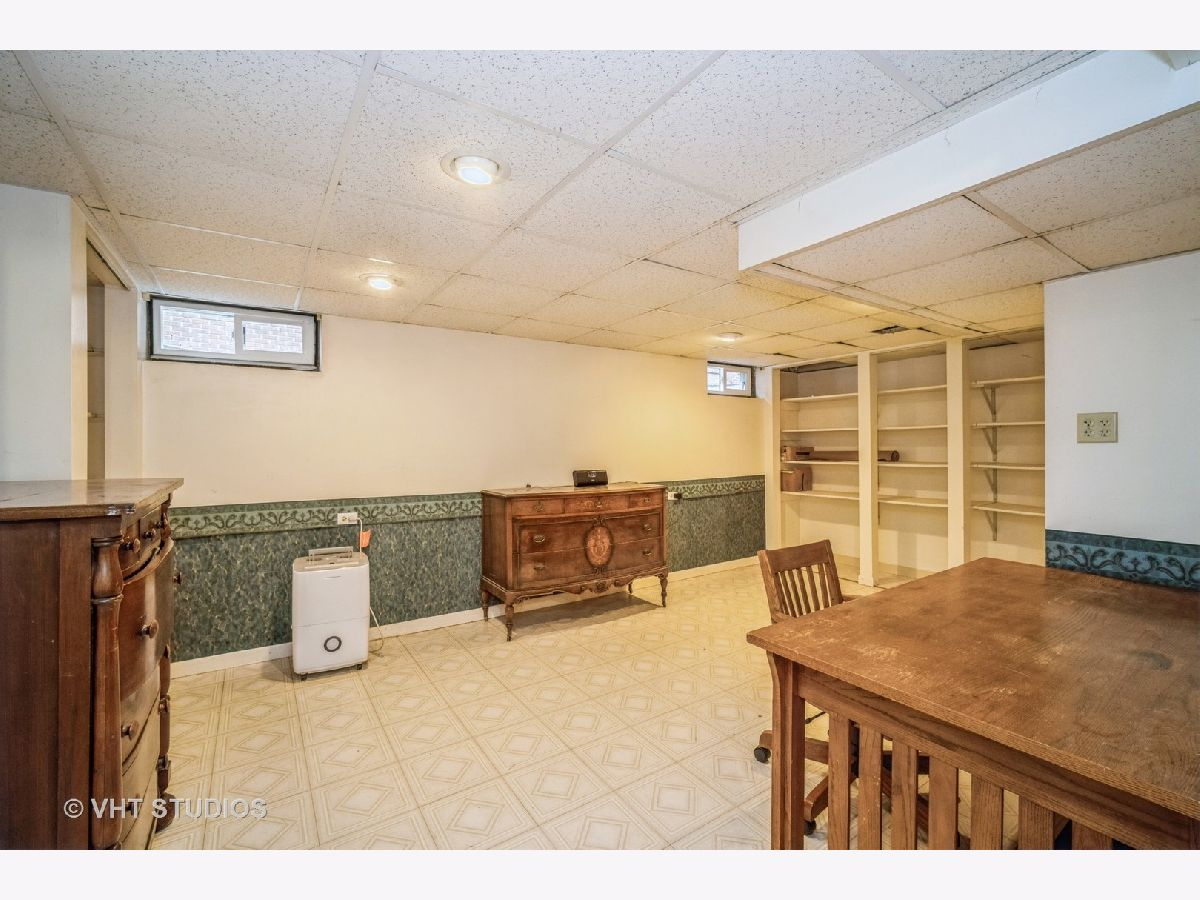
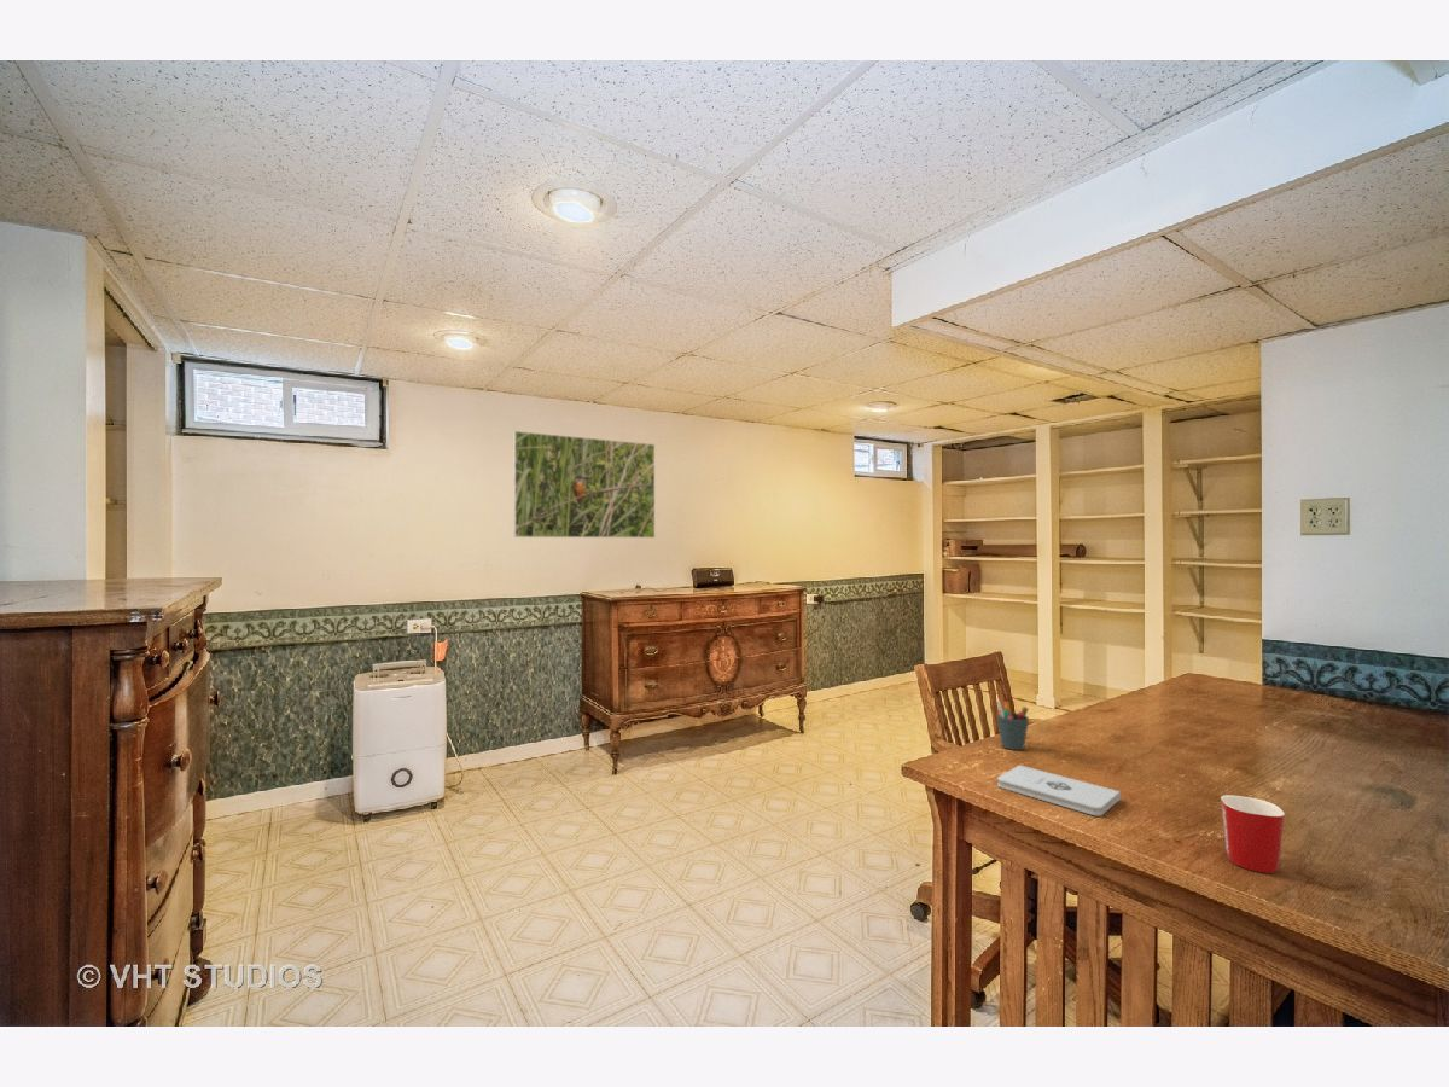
+ mug [1220,794,1286,874]
+ pen holder [995,699,1030,751]
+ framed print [512,430,656,539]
+ notepad [996,763,1122,818]
